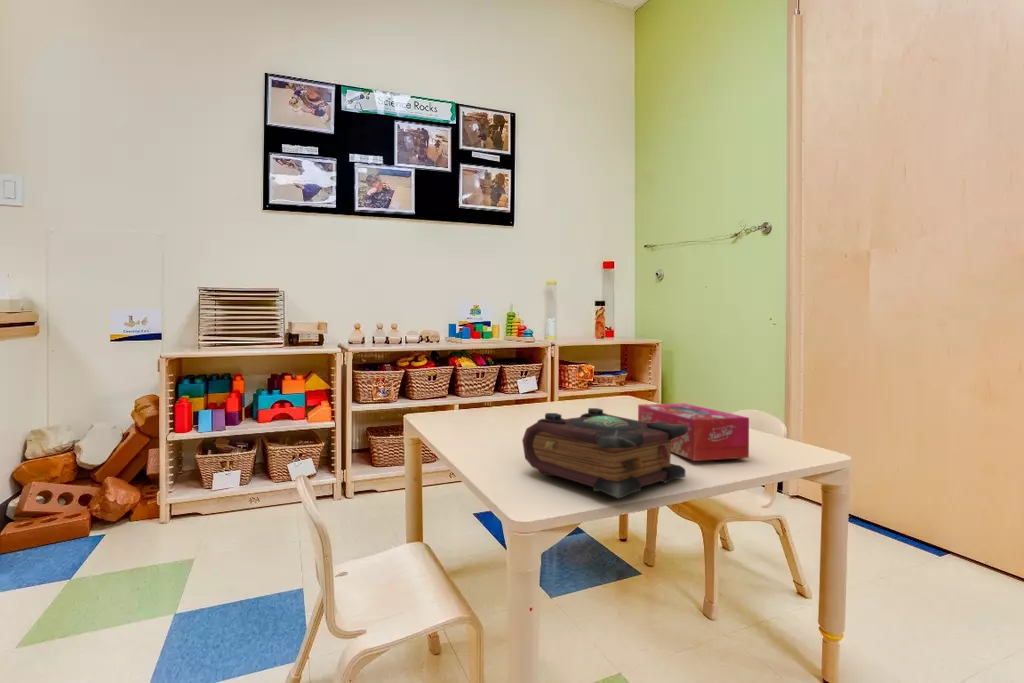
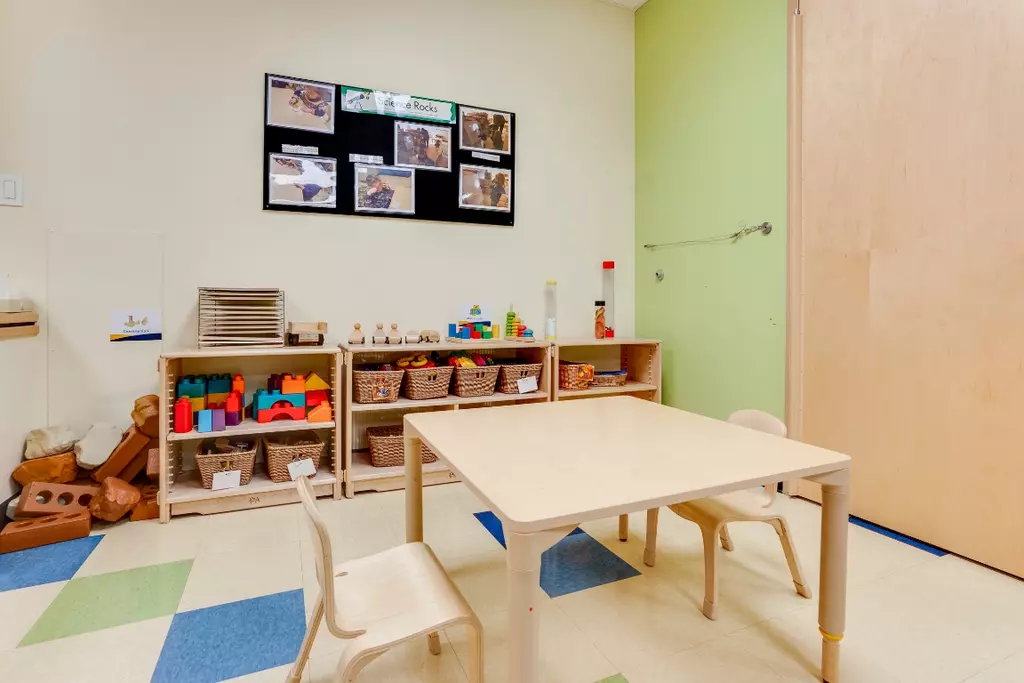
- tissue box [637,402,750,462]
- book [521,407,688,500]
